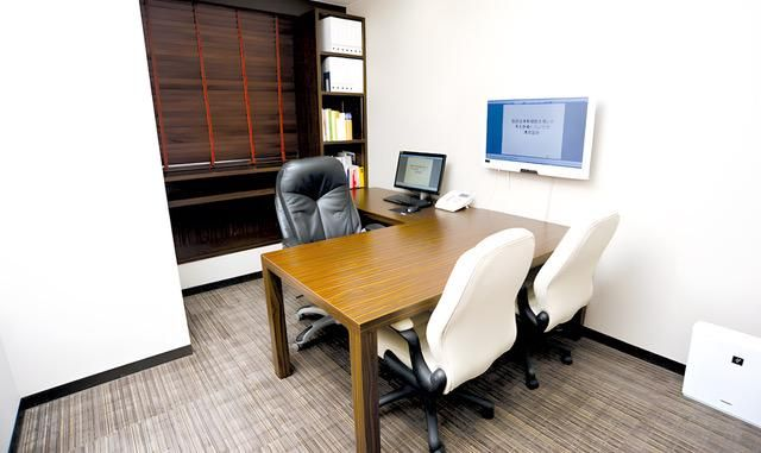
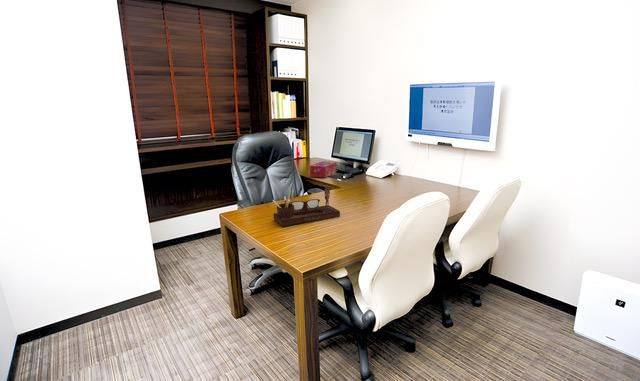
+ desk organizer [272,185,341,227]
+ tissue box [309,160,337,179]
